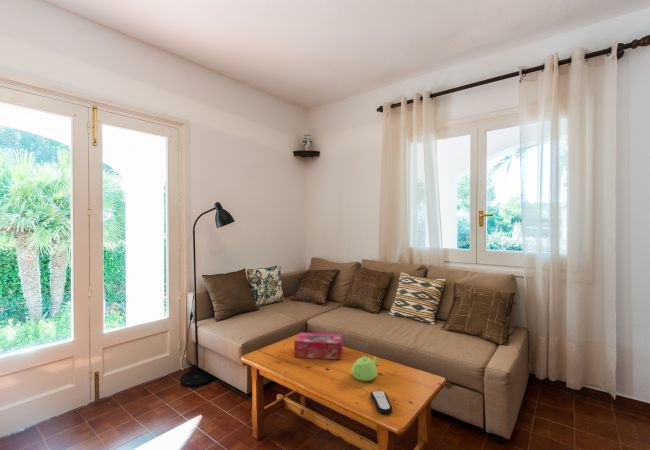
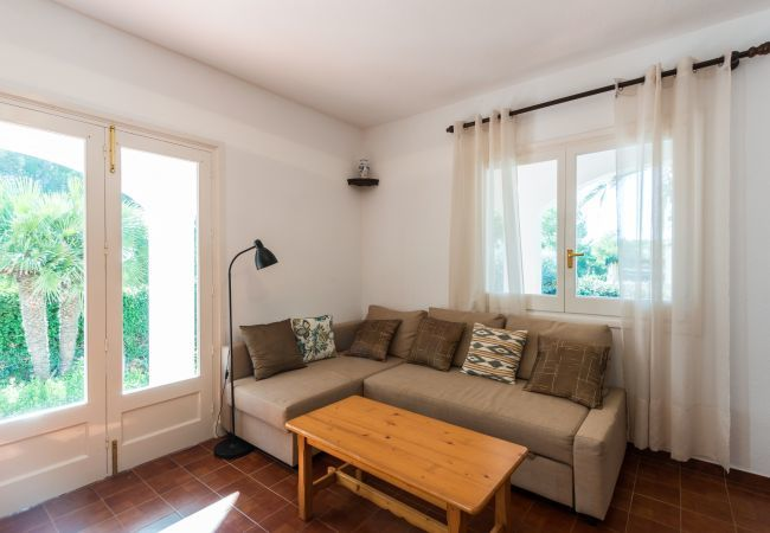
- remote control [370,390,393,415]
- teapot [350,356,379,382]
- tissue box [293,332,344,361]
